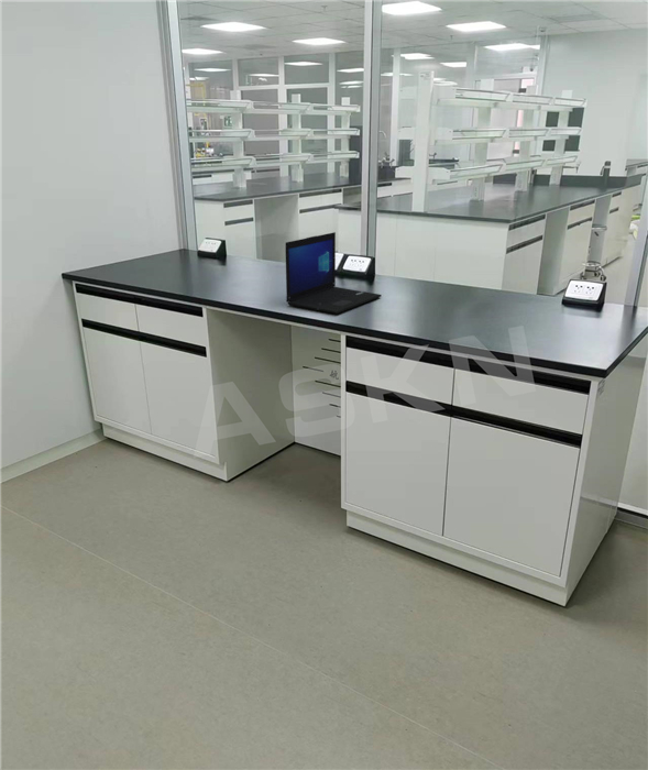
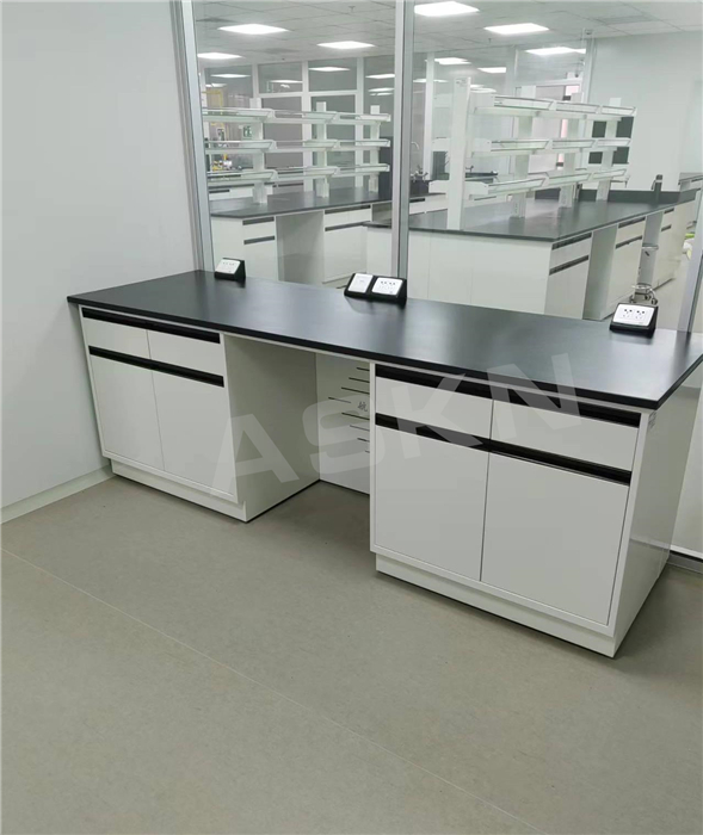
- laptop [284,231,383,315]
